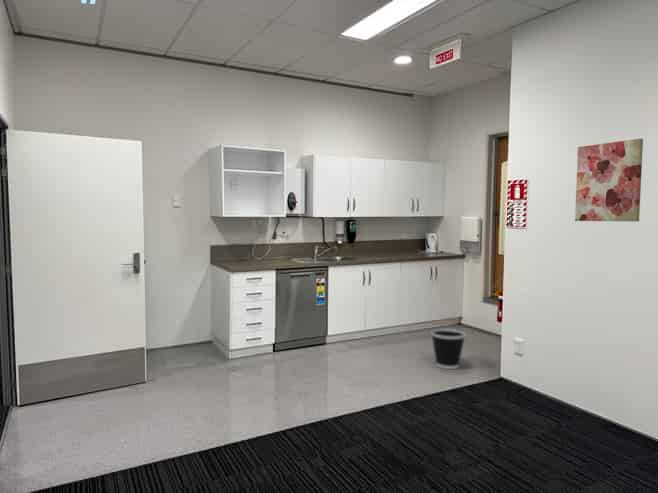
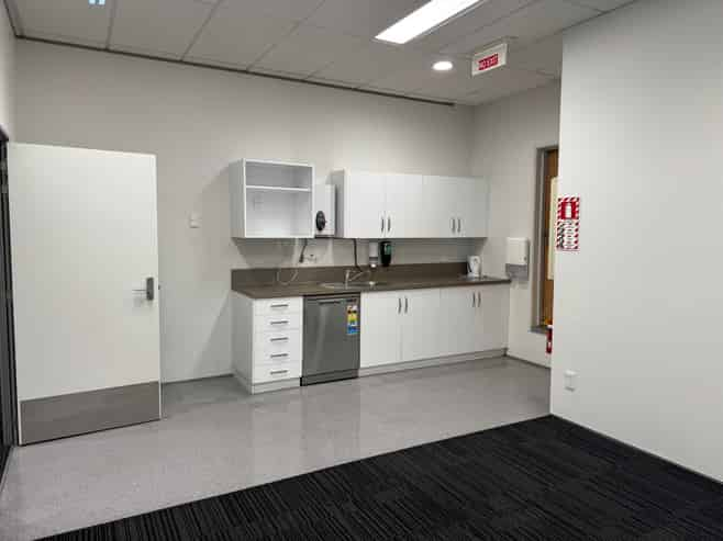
- wall art [574,138,644,223]
- wastebasket [430,328,467,370]
